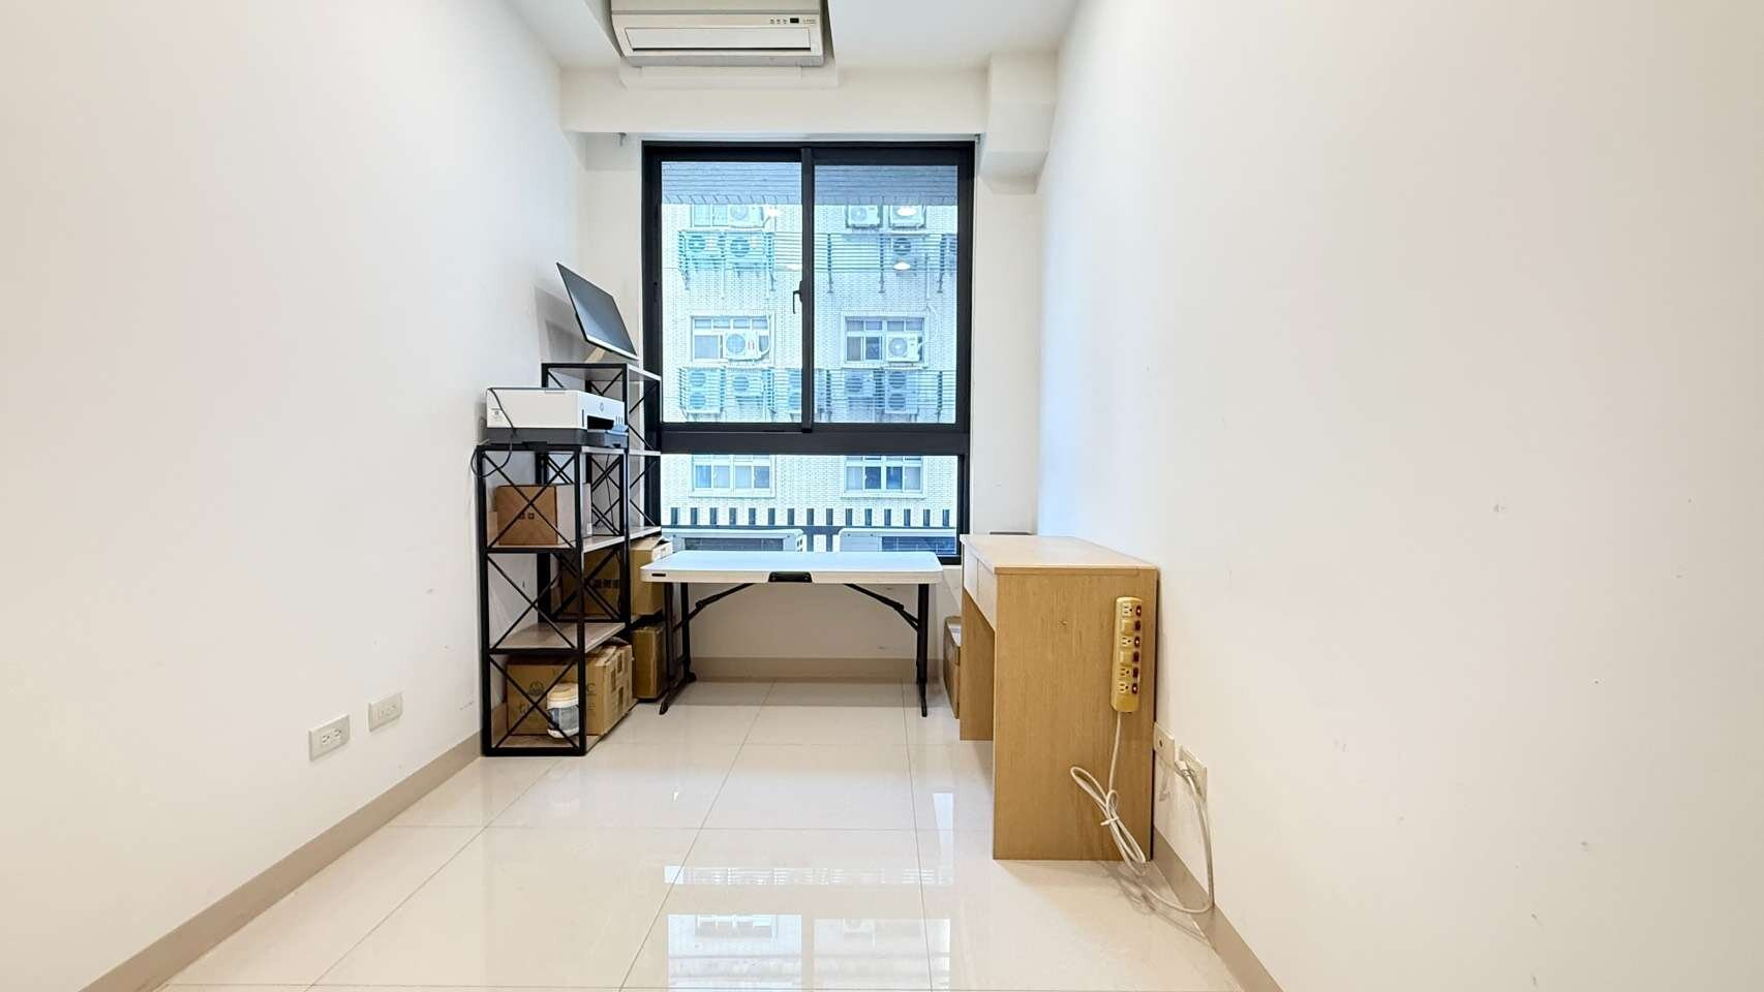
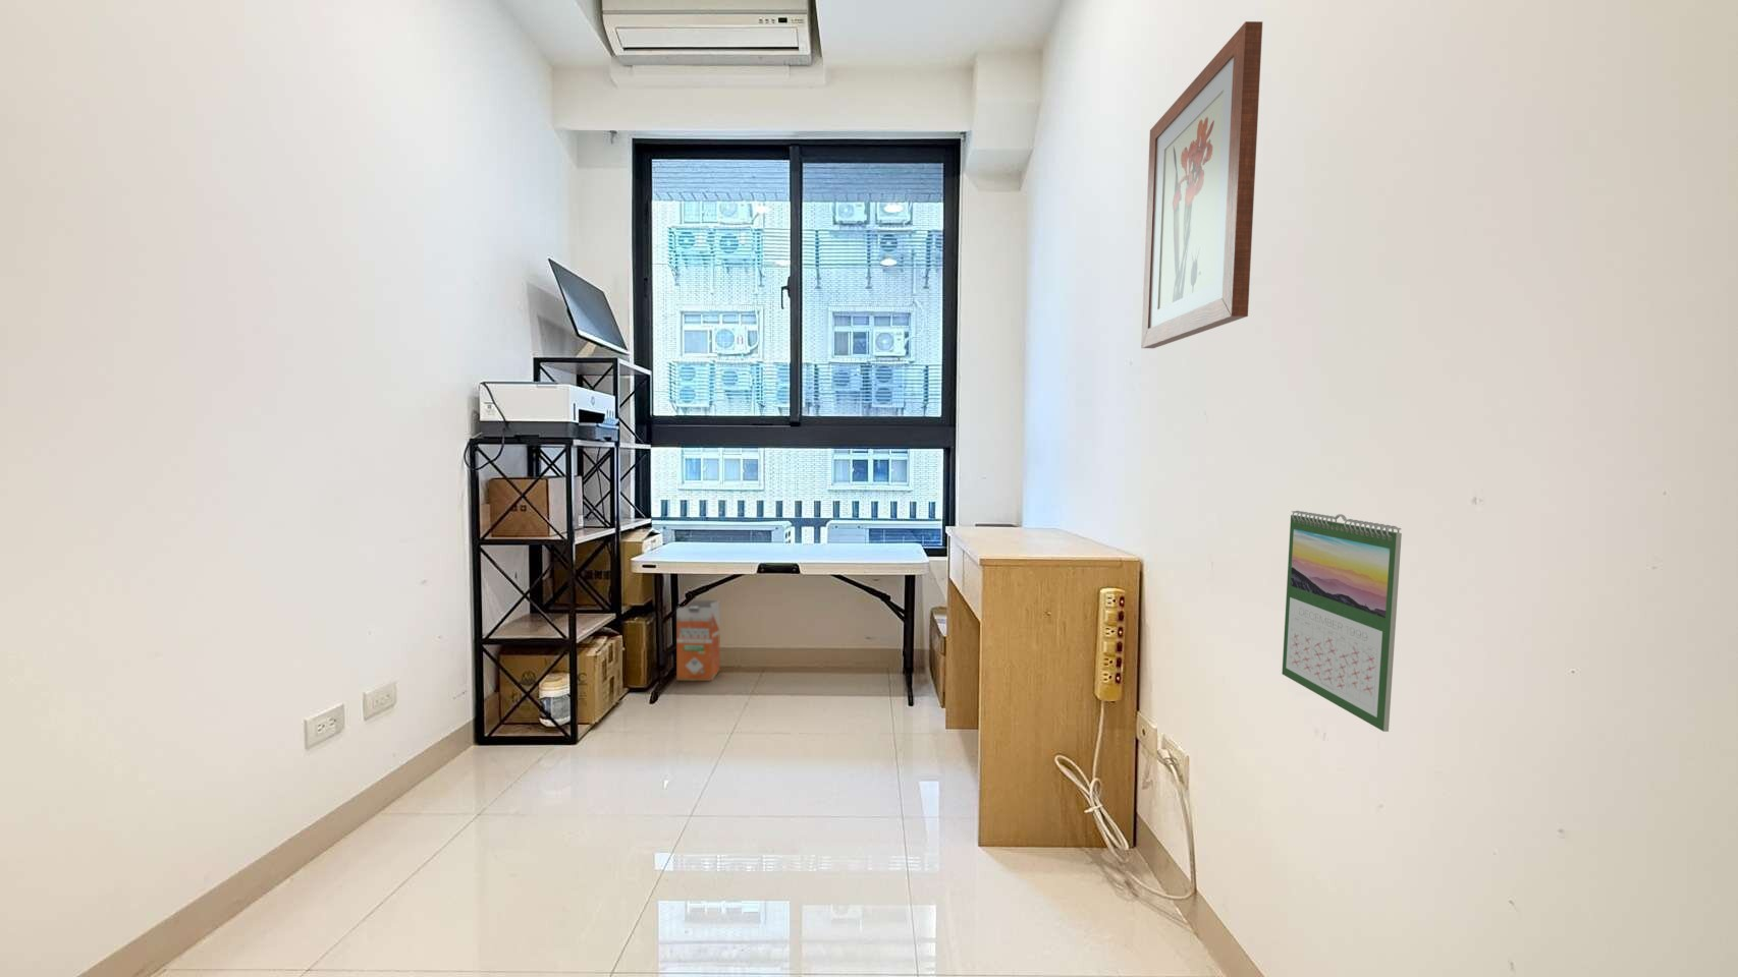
+ wall art [1140,20,1263,350]
+ waste bin [676,599,720,682]
+ calendar [1281,509,1403,732]
